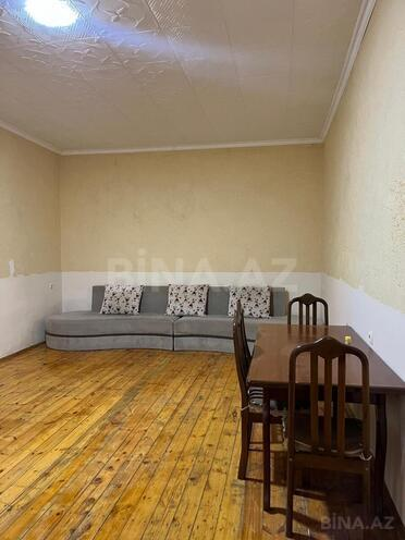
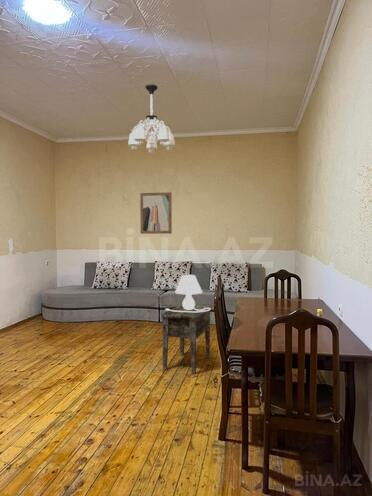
+ chandelier [127,83,176,154]
+ wall art [139,191,173,235]
+ table lamp [164,274,212,312]
+ side table [160,304,212,375]
